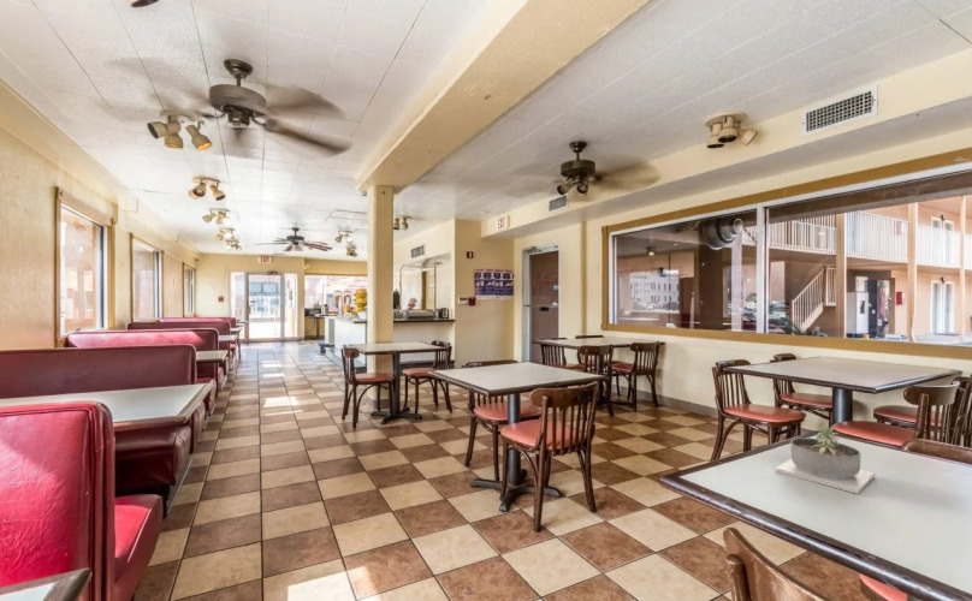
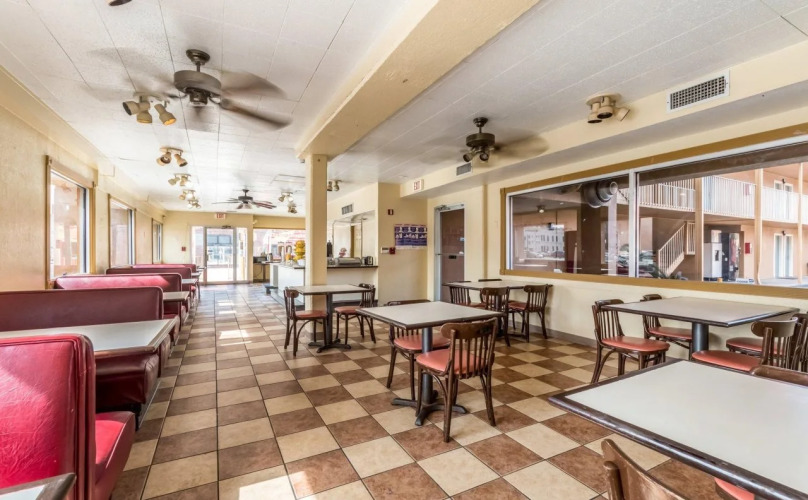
- succulent planter [774,424,877,495]
